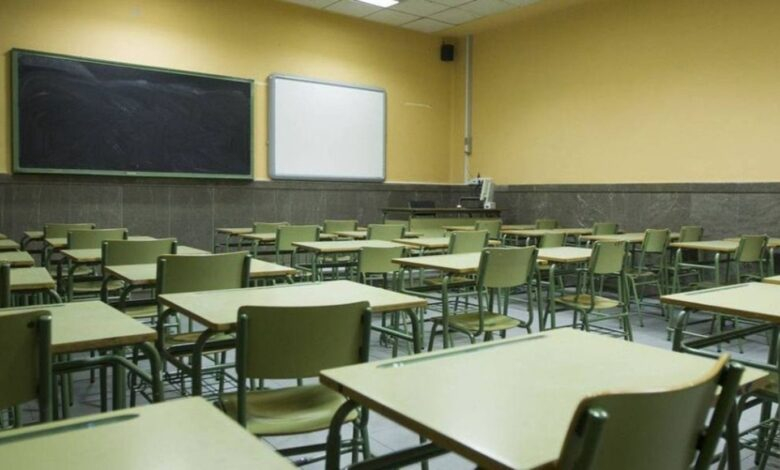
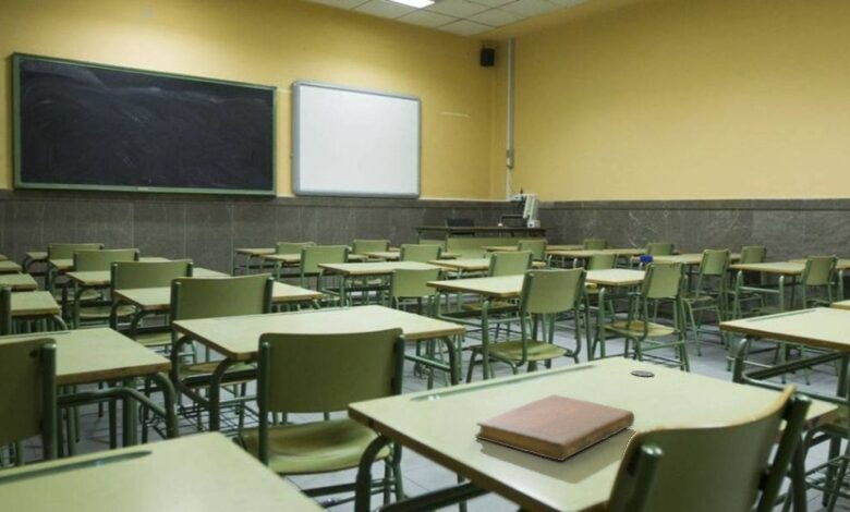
+ water bottle [630,254,655,377]
+ notebook [474,393,635,462]
